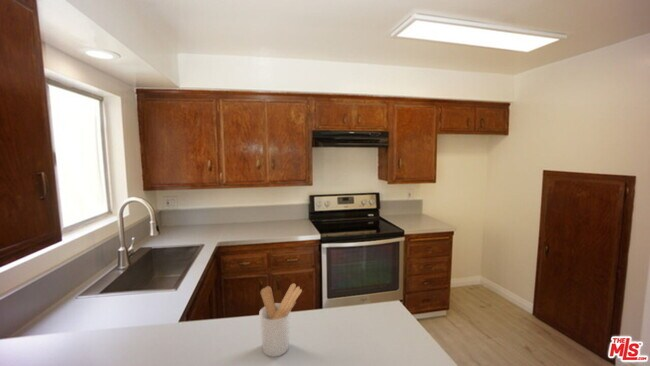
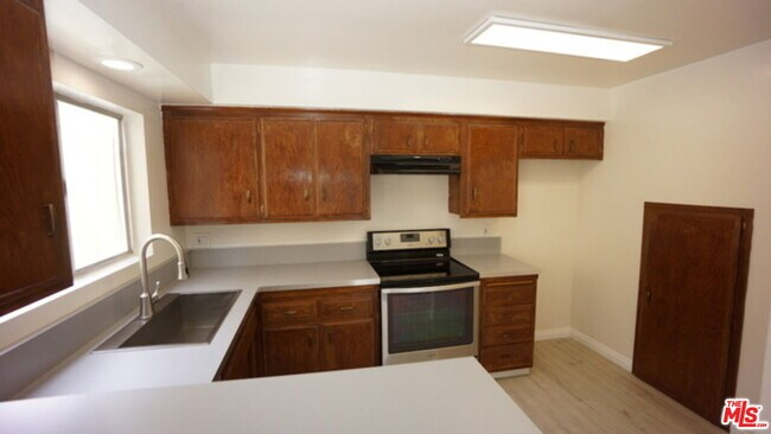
- utensil holder [258,282,303,358]
